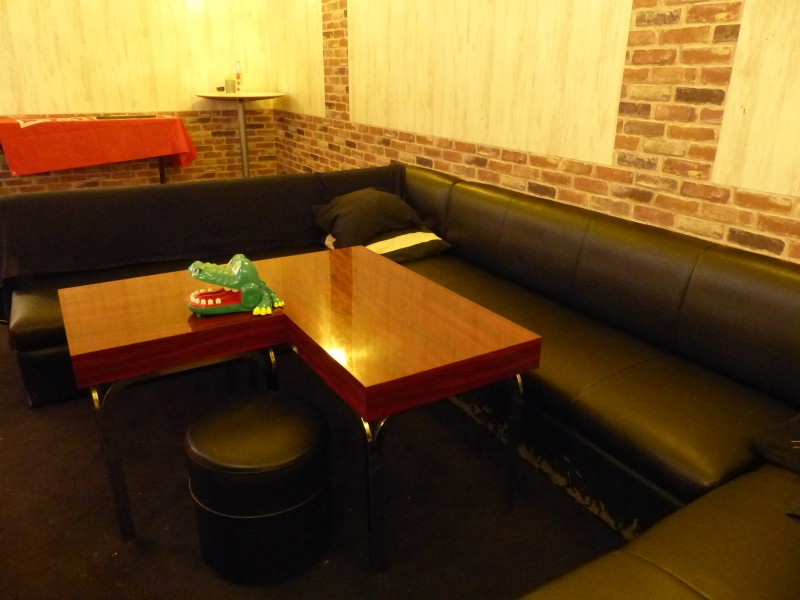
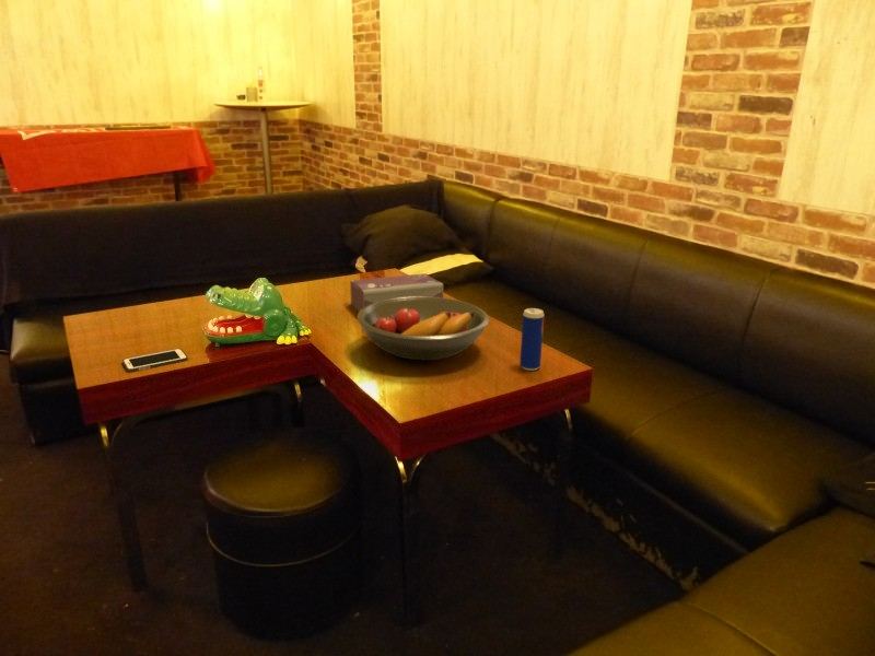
+ tissue box [349,272,444,313]
+ fruit bowl [355,296,490,361]
+ cell phone [121,348,189,373]
+ beverage can [518,307,545,372]
